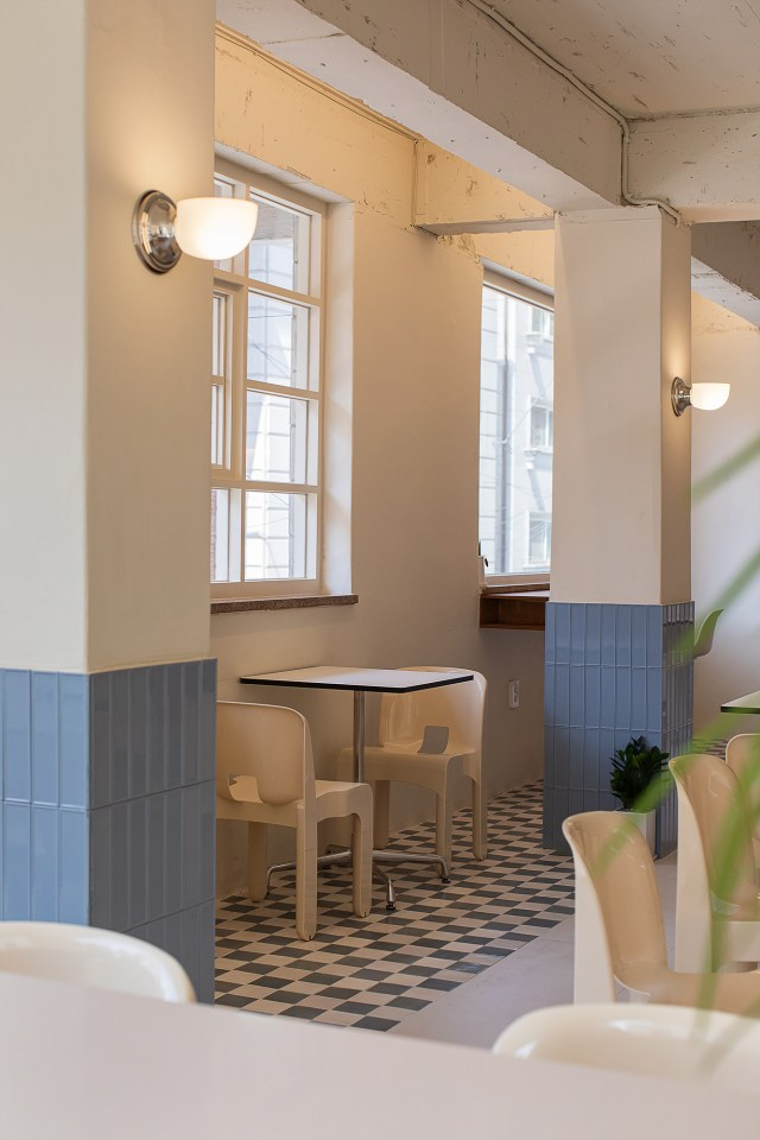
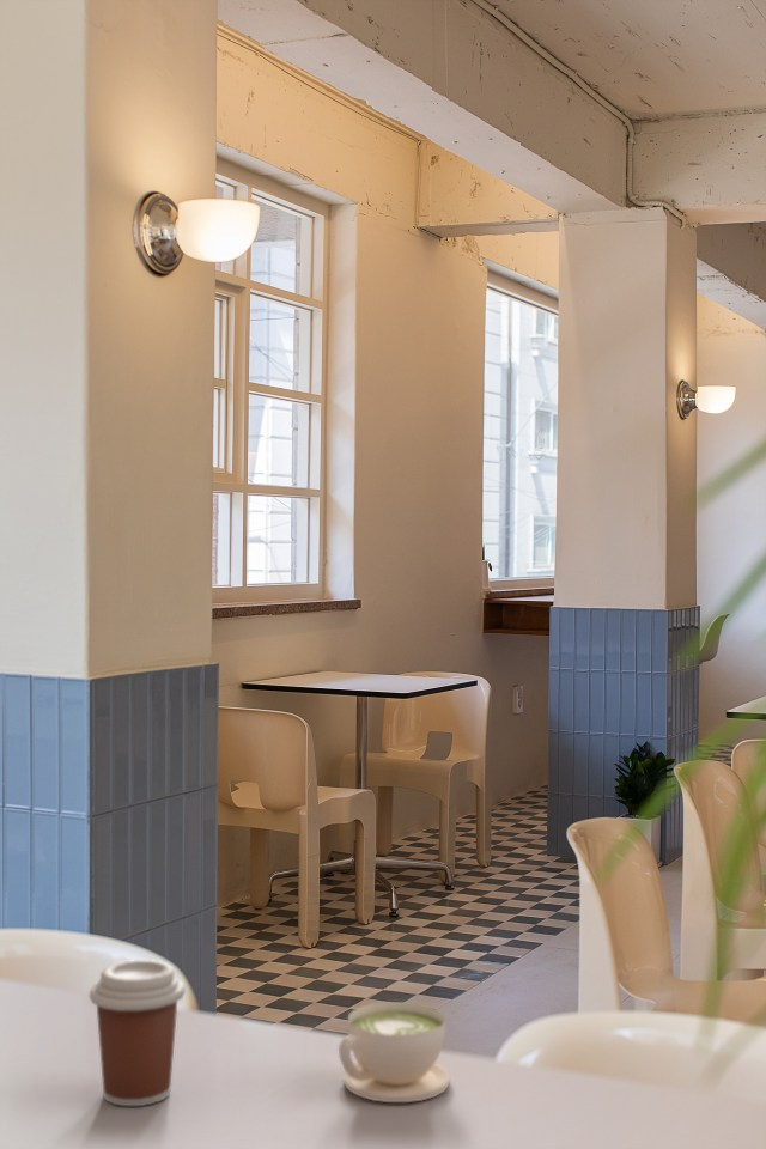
+ coffee cup [89,959,186,1107]
+ coffee cup [338,1001,451,1104]
